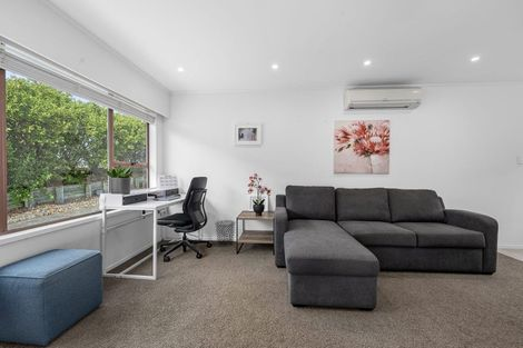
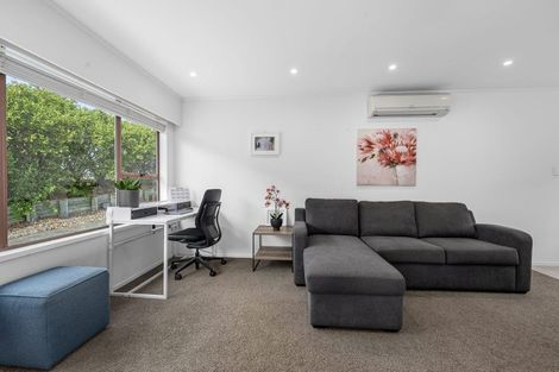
- waste bin [214,219,236,248]
